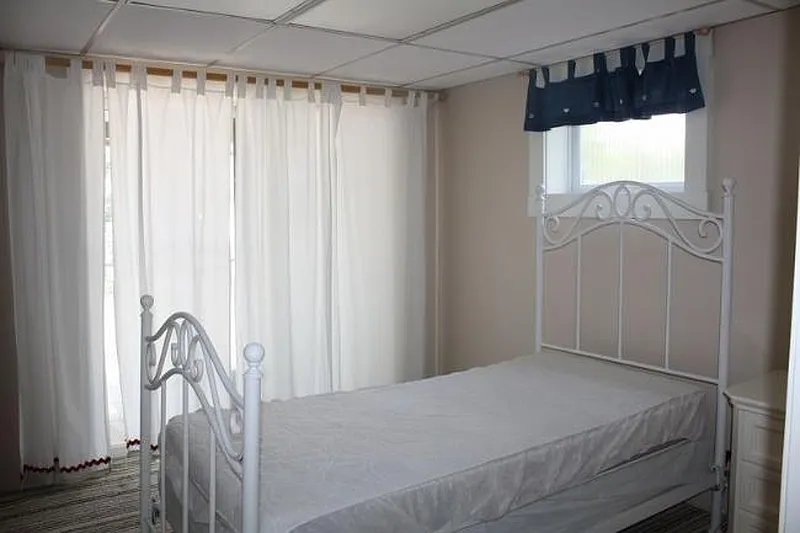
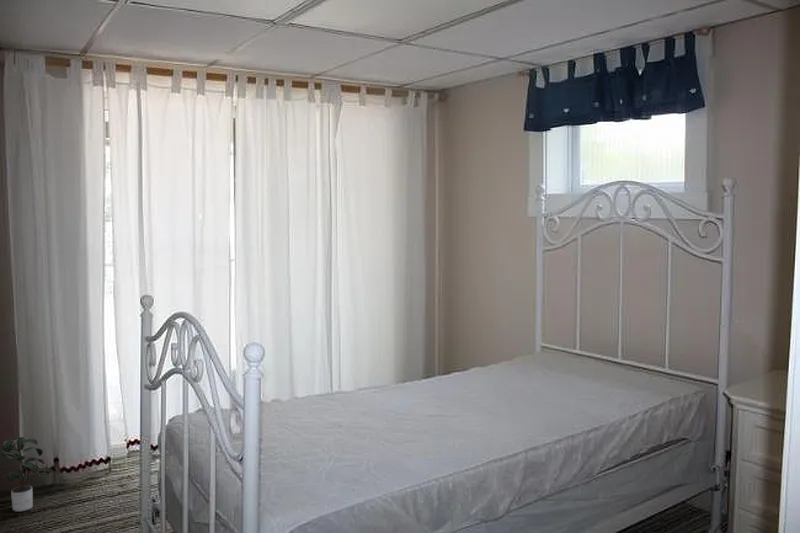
+ potted plant [0,436,55,513]
